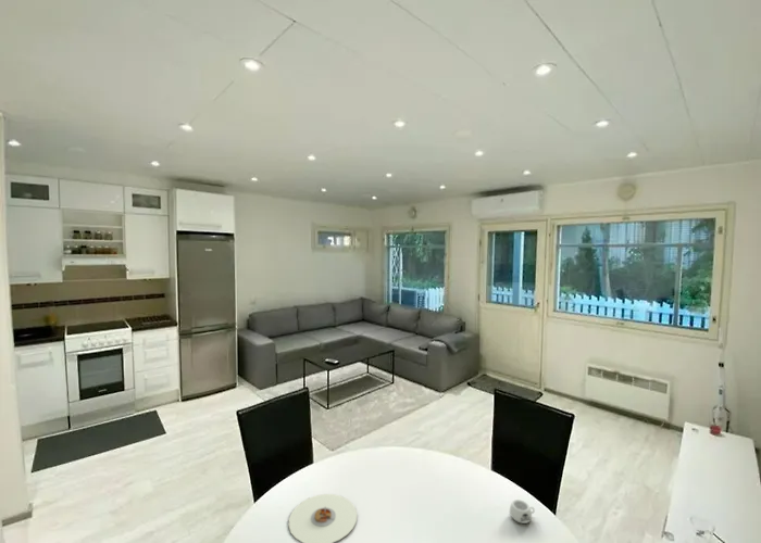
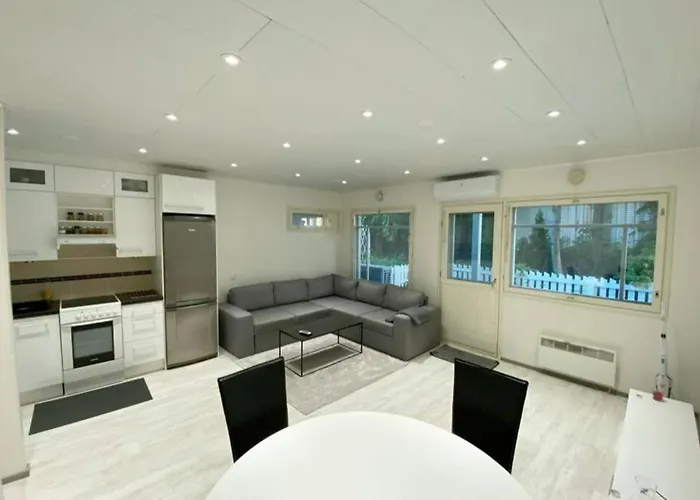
- plate [288,493,359,543]
- mug [509,498,536,525]
